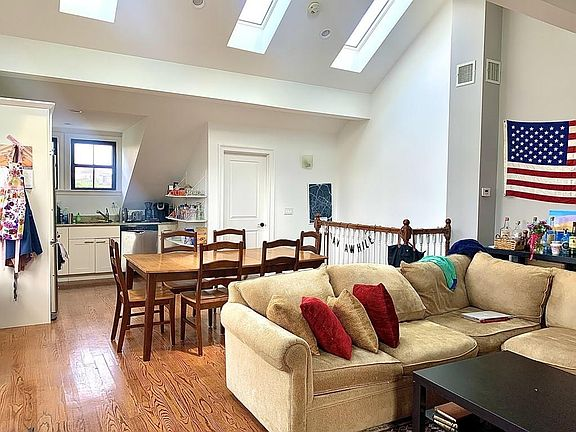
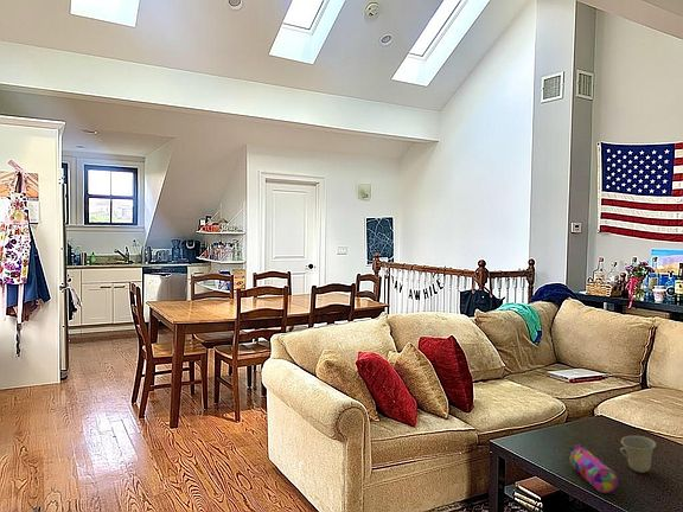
+ pencil case [566,443,619,494]
+ cup [619,434,657,474]
